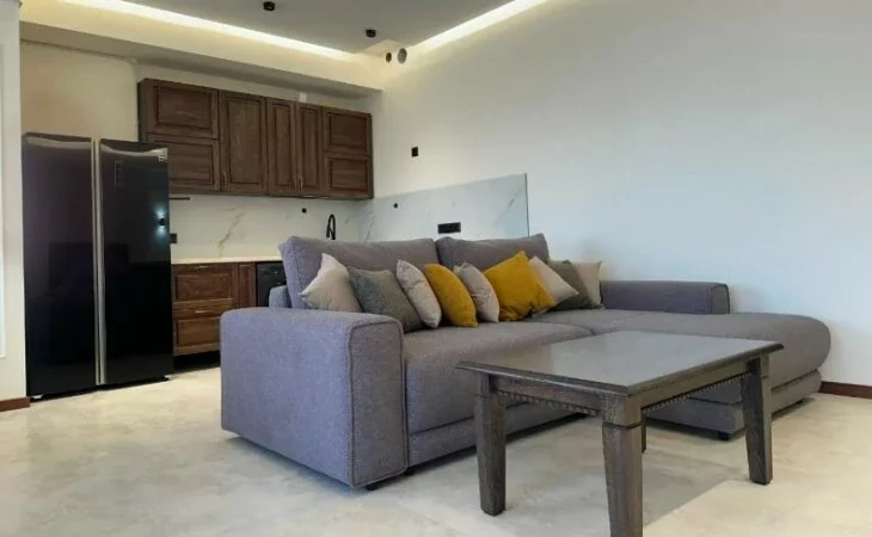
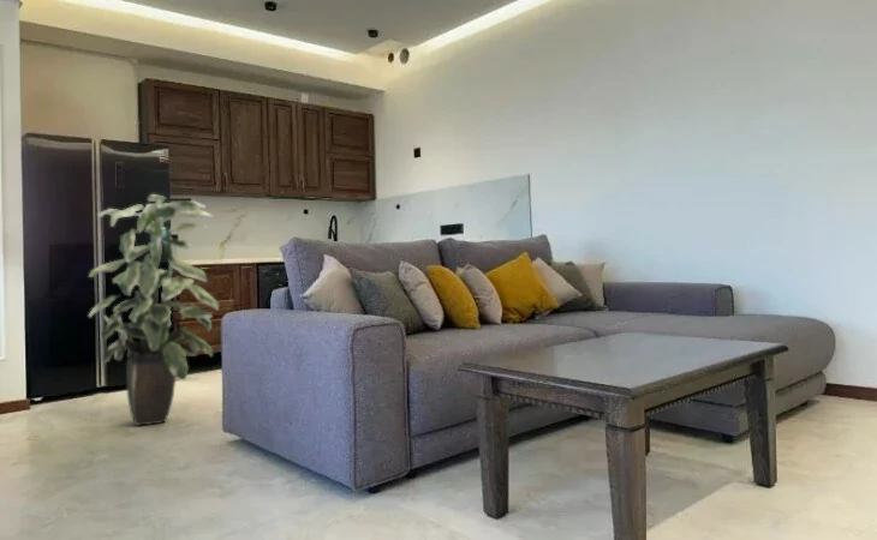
+ indoor plant [88,193,220,427]
